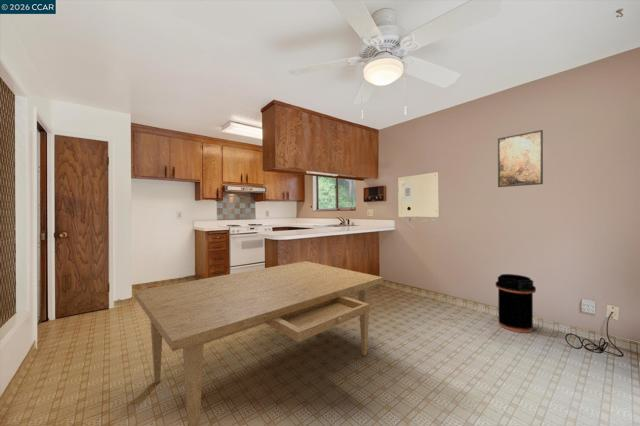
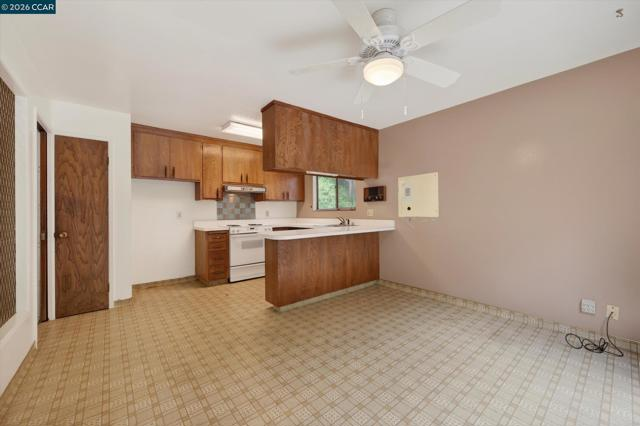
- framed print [497,129,544,188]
- dining table [133,260,384,426]
- trash can [495,273,537,334]
